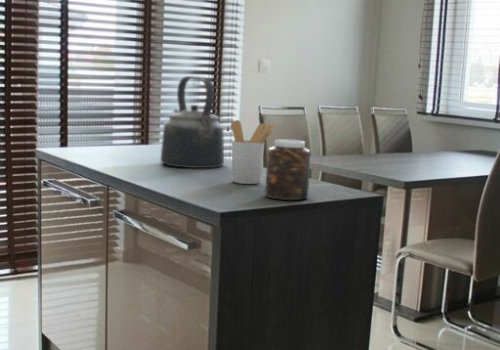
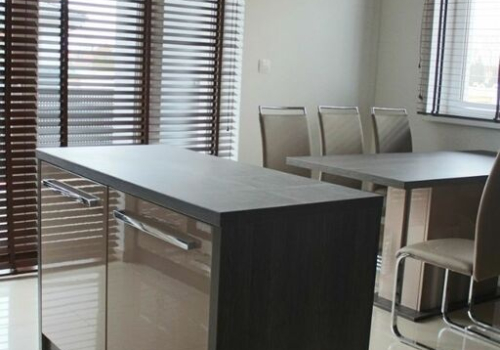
- utensil holder [230,119,275,185]
- jar [264,138,311,201]
- kettle [159,75,225,169]
